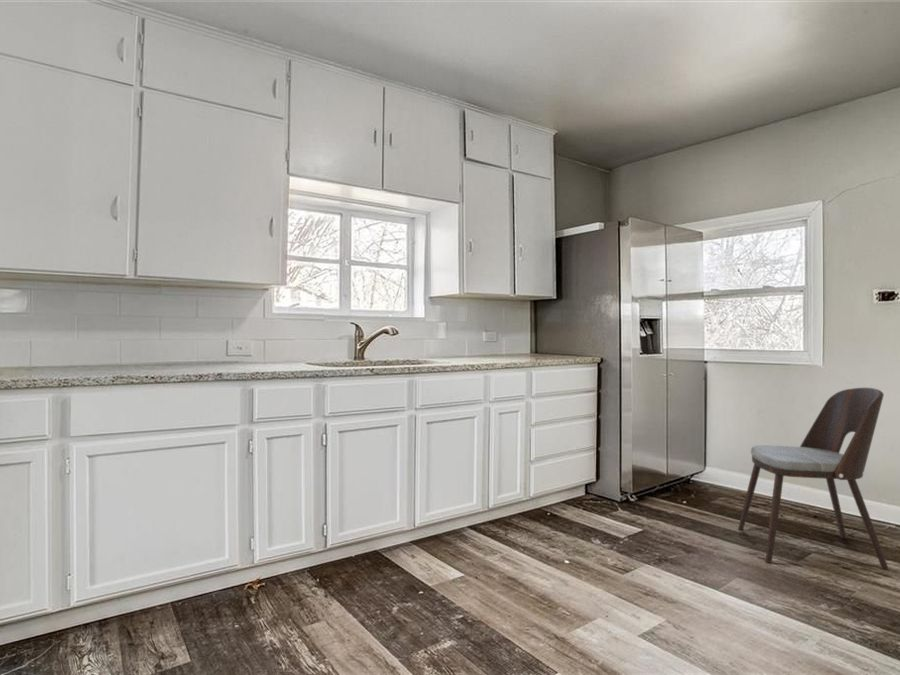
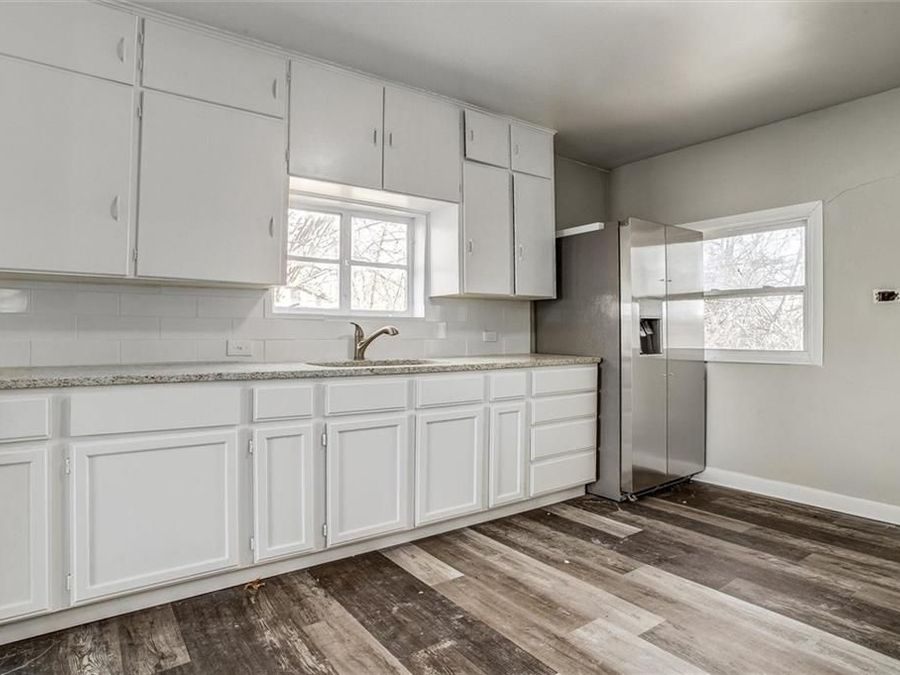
- dining chair [737,387,890,571]
